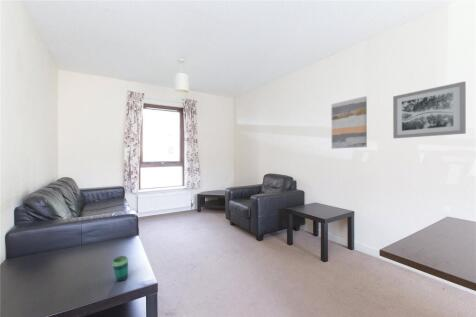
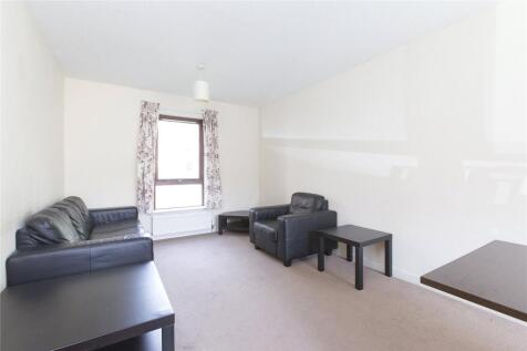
- wall art [392,80,467,139]
- wall art [331,96,368,150]
- cup [111,255,129,282]
